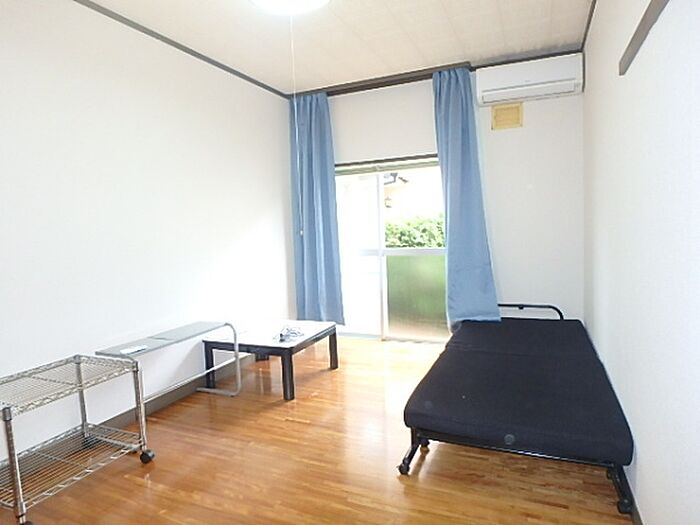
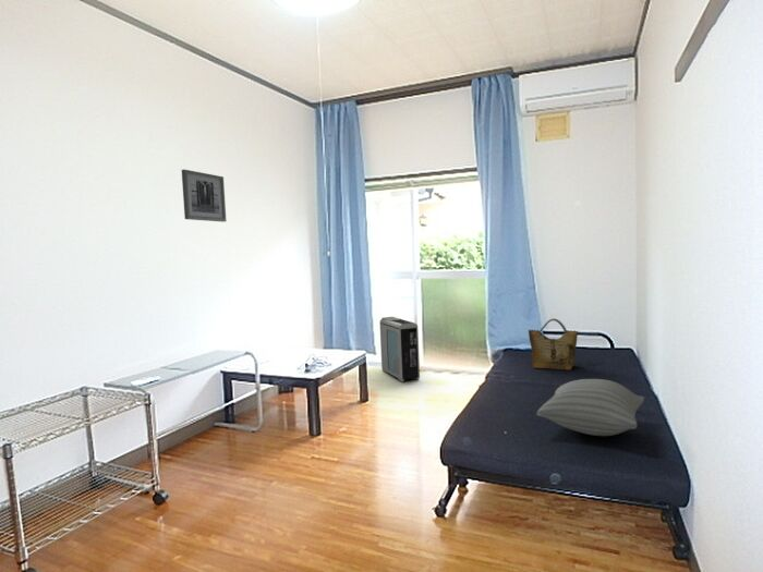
+ grocery bag [528,317,579,372]
+ pillow [535,378,645,437]
+ wall art [181,169,228,223]
+ air purifier [379,316,421,382]
